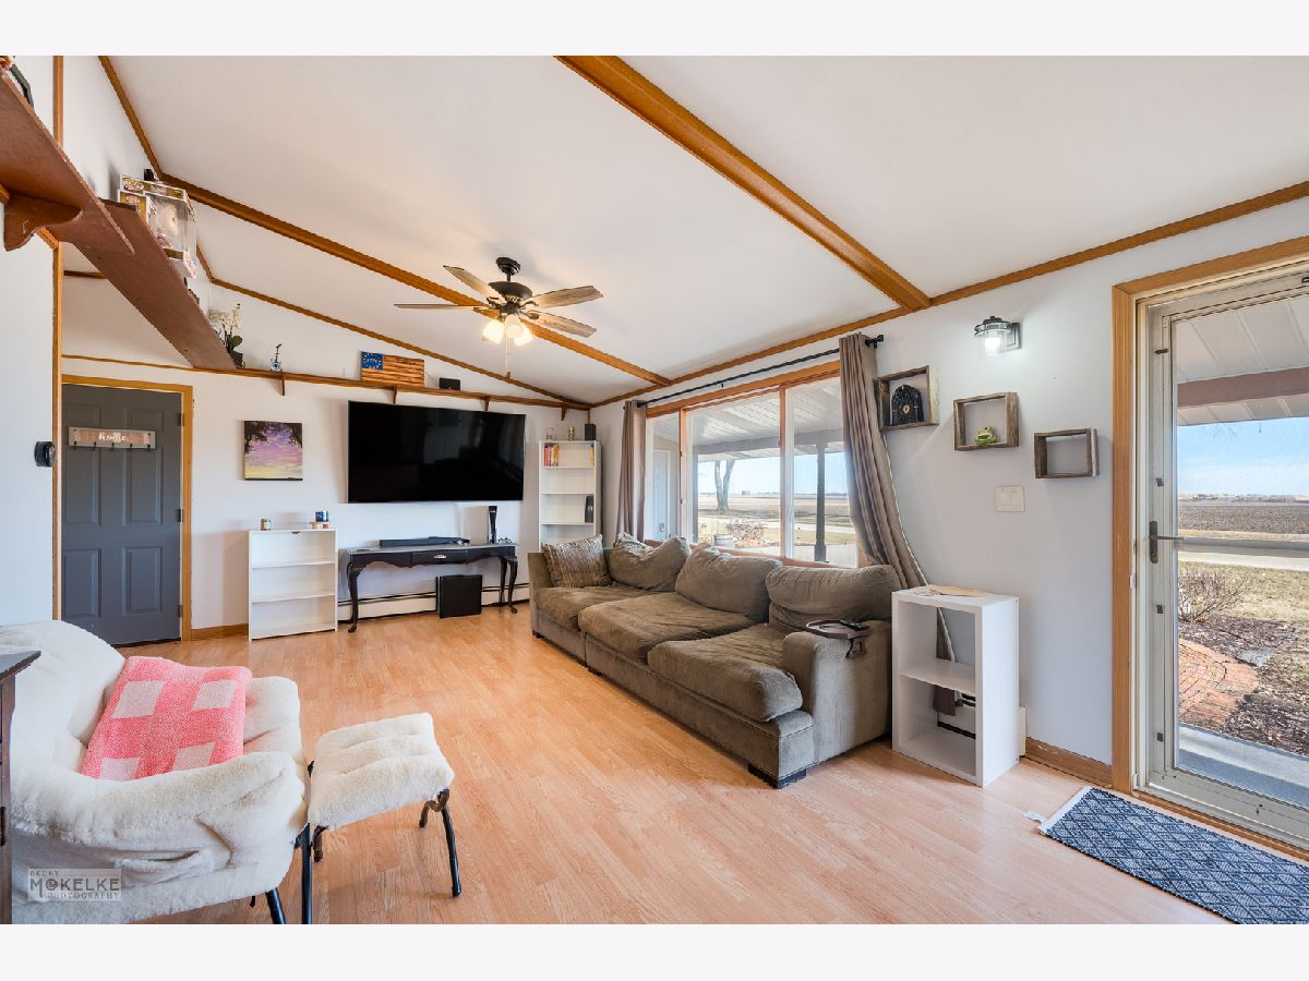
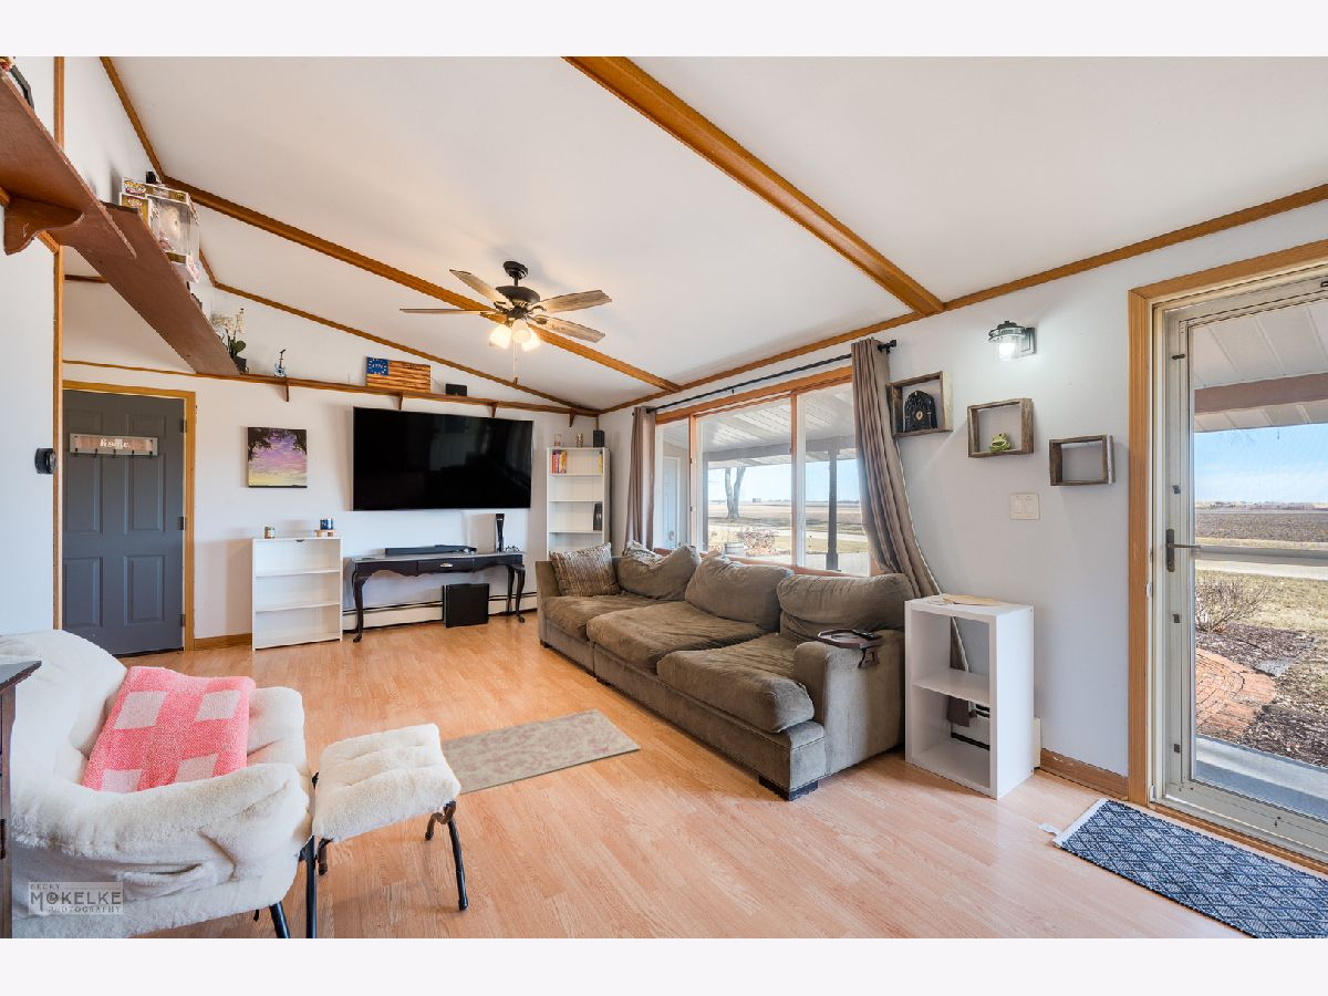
+ rug [440,707,642,796]
